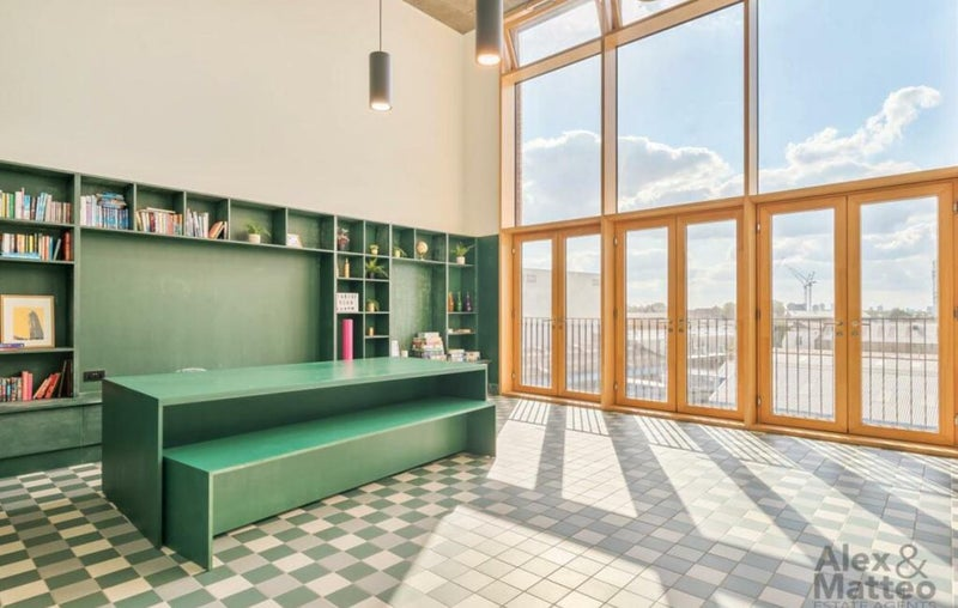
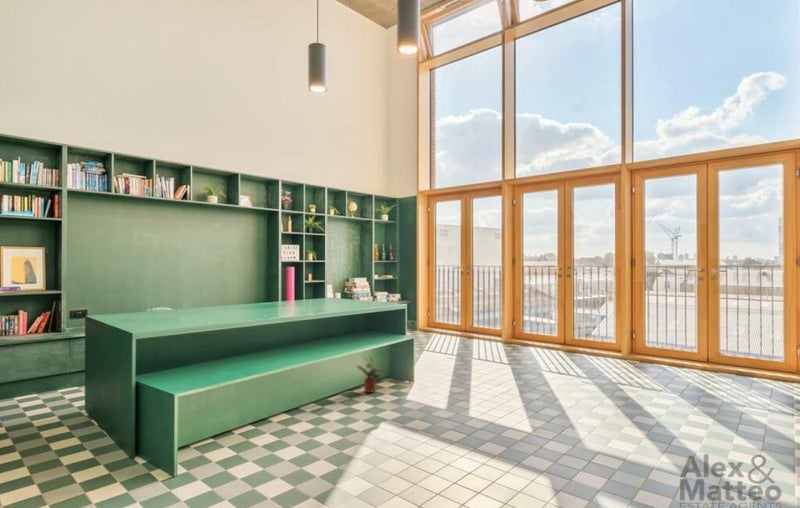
+ potted plant [356,354,388,394]
